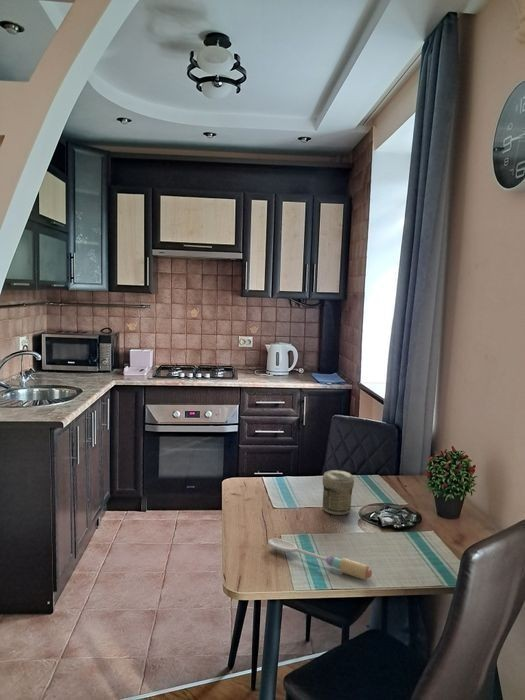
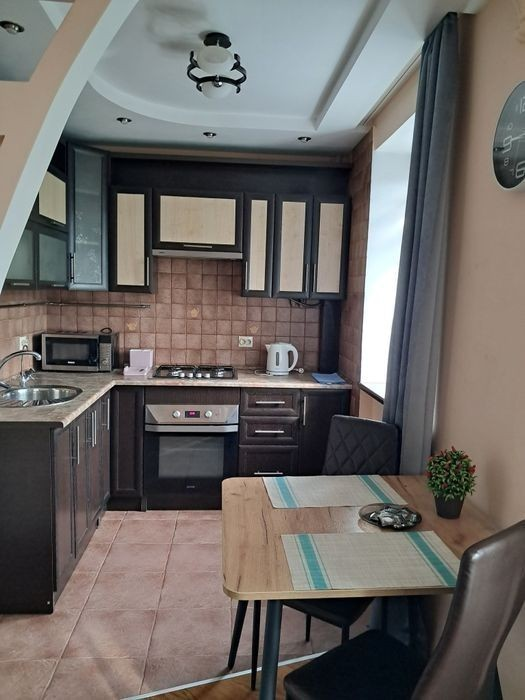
- jar [322,469,355,516]
- spoon [267,537,373,581]
